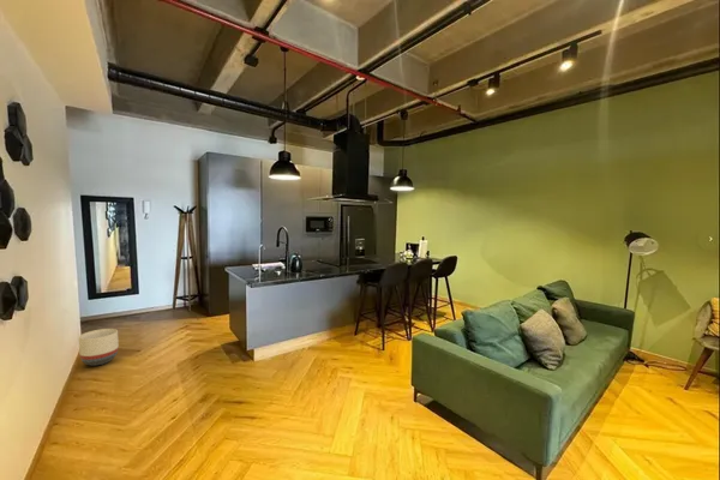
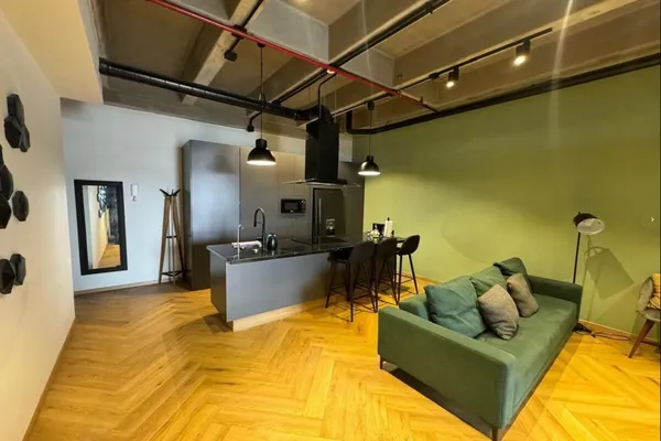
- planter [78,328,120,367]
